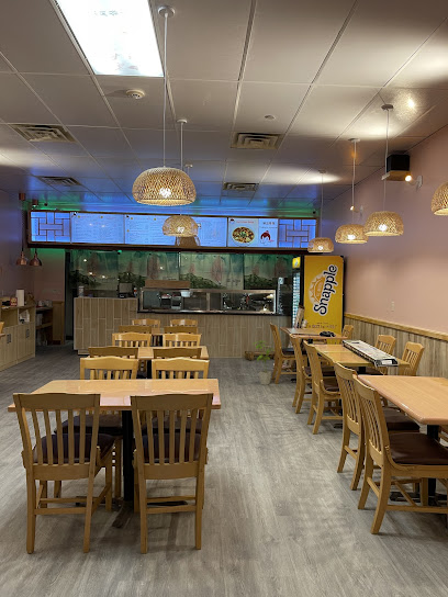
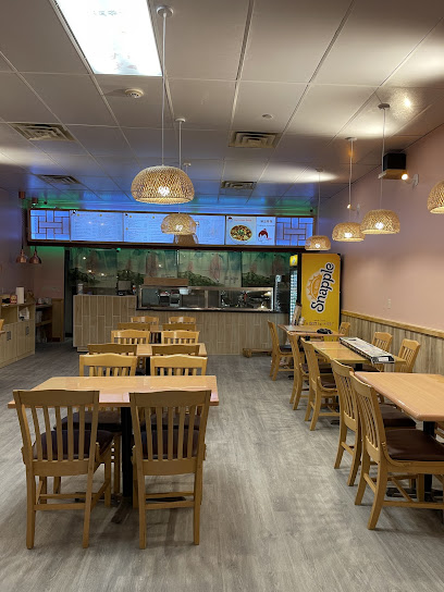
- house plant [251,339,276,386]
